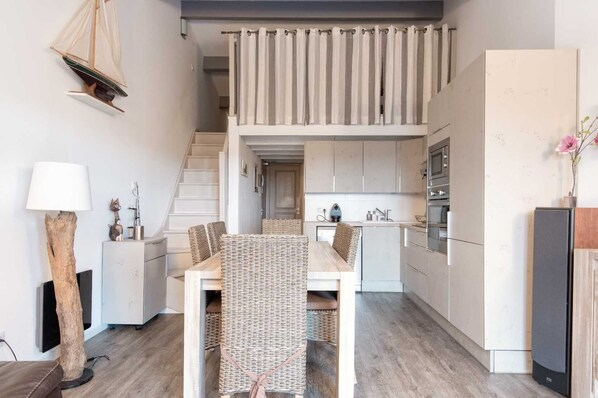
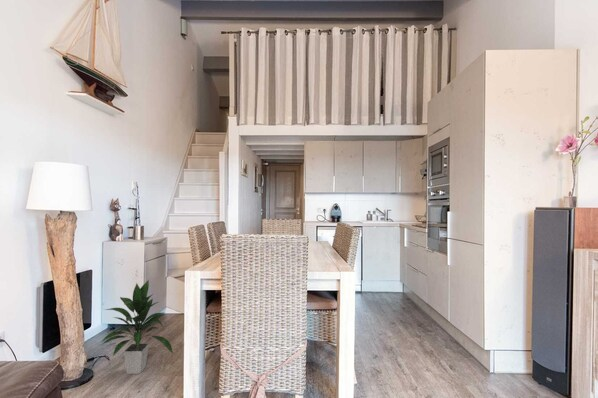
+ indoor plant [101,279,174,375]
